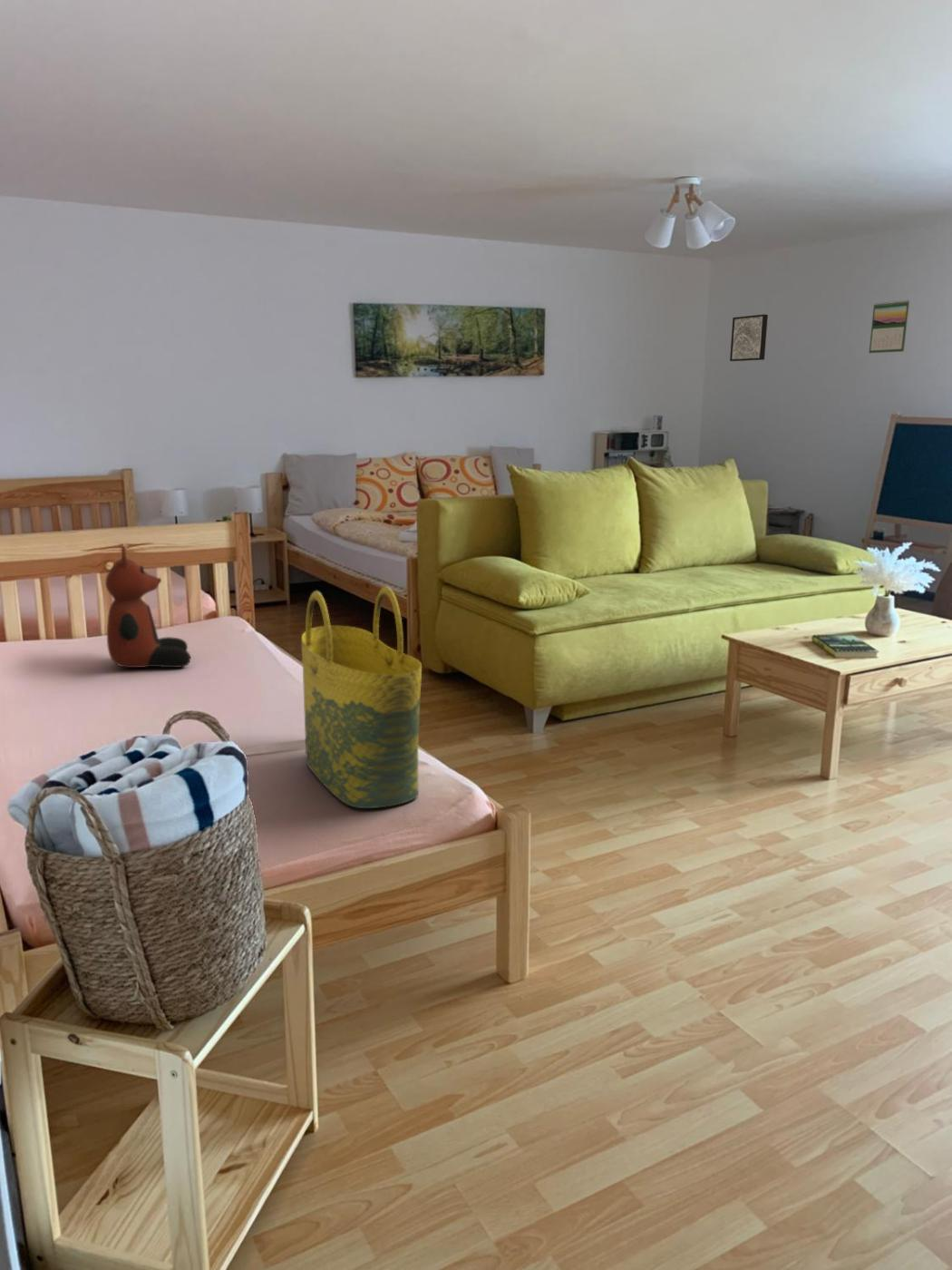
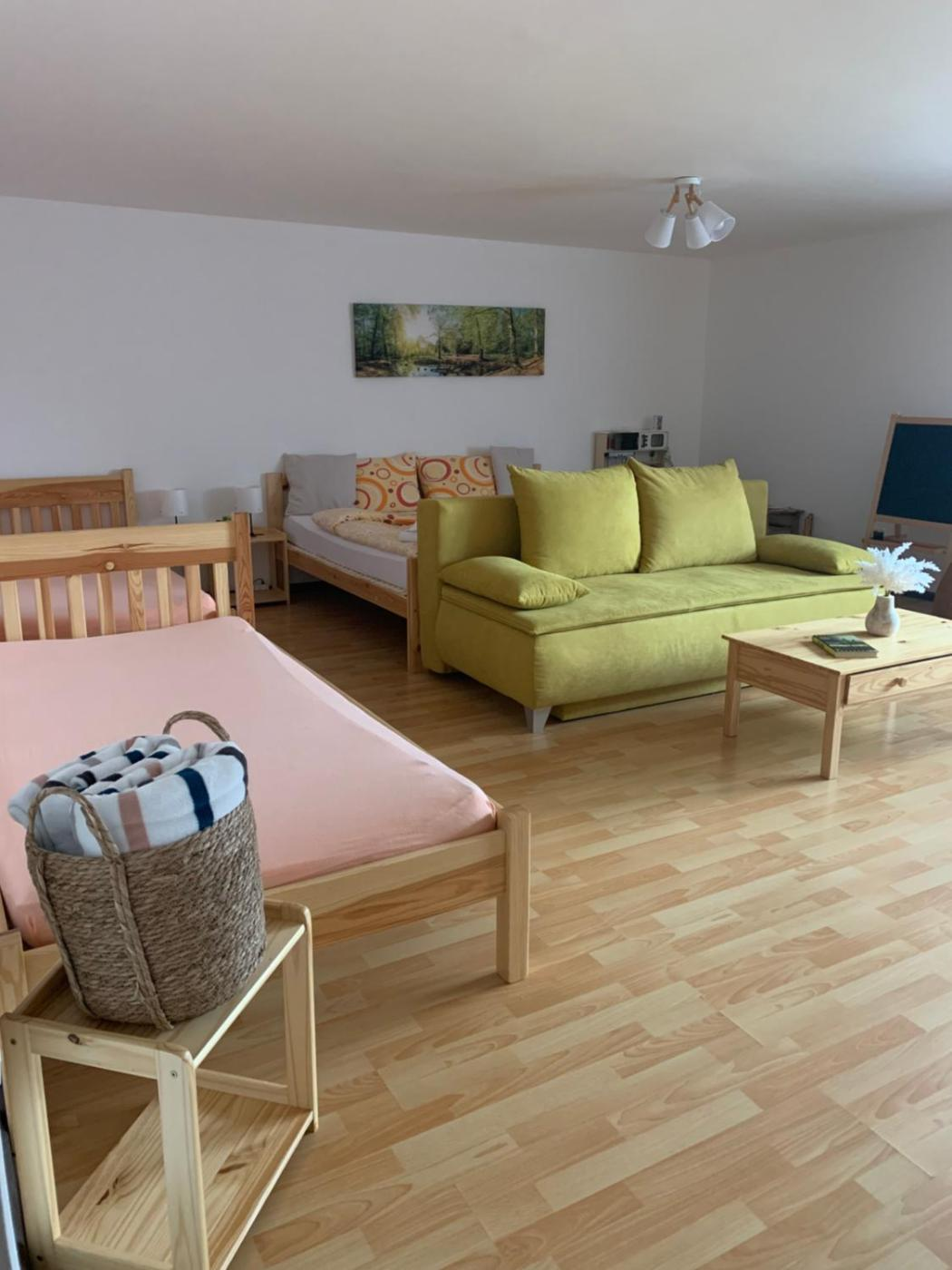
- calendar [869,299,910,354]
- tote bag [301,585,423,809]
- teddy bear [104,545,191,669]
- wall art [729,314,769,362]
